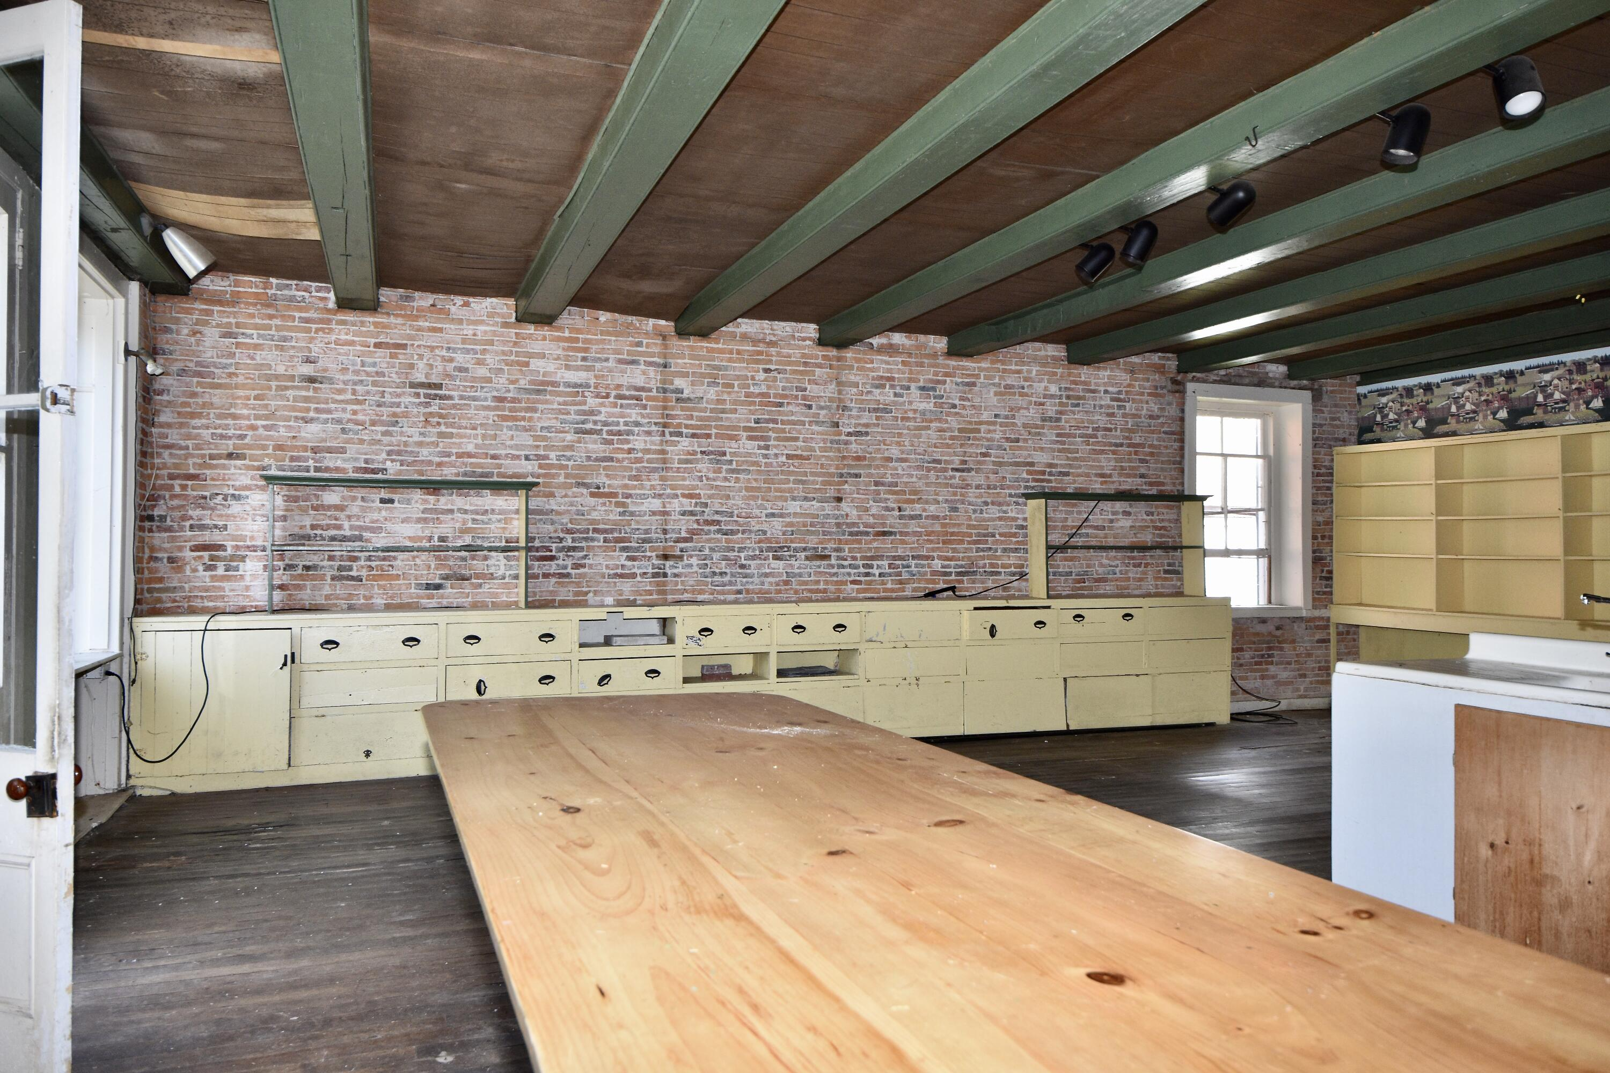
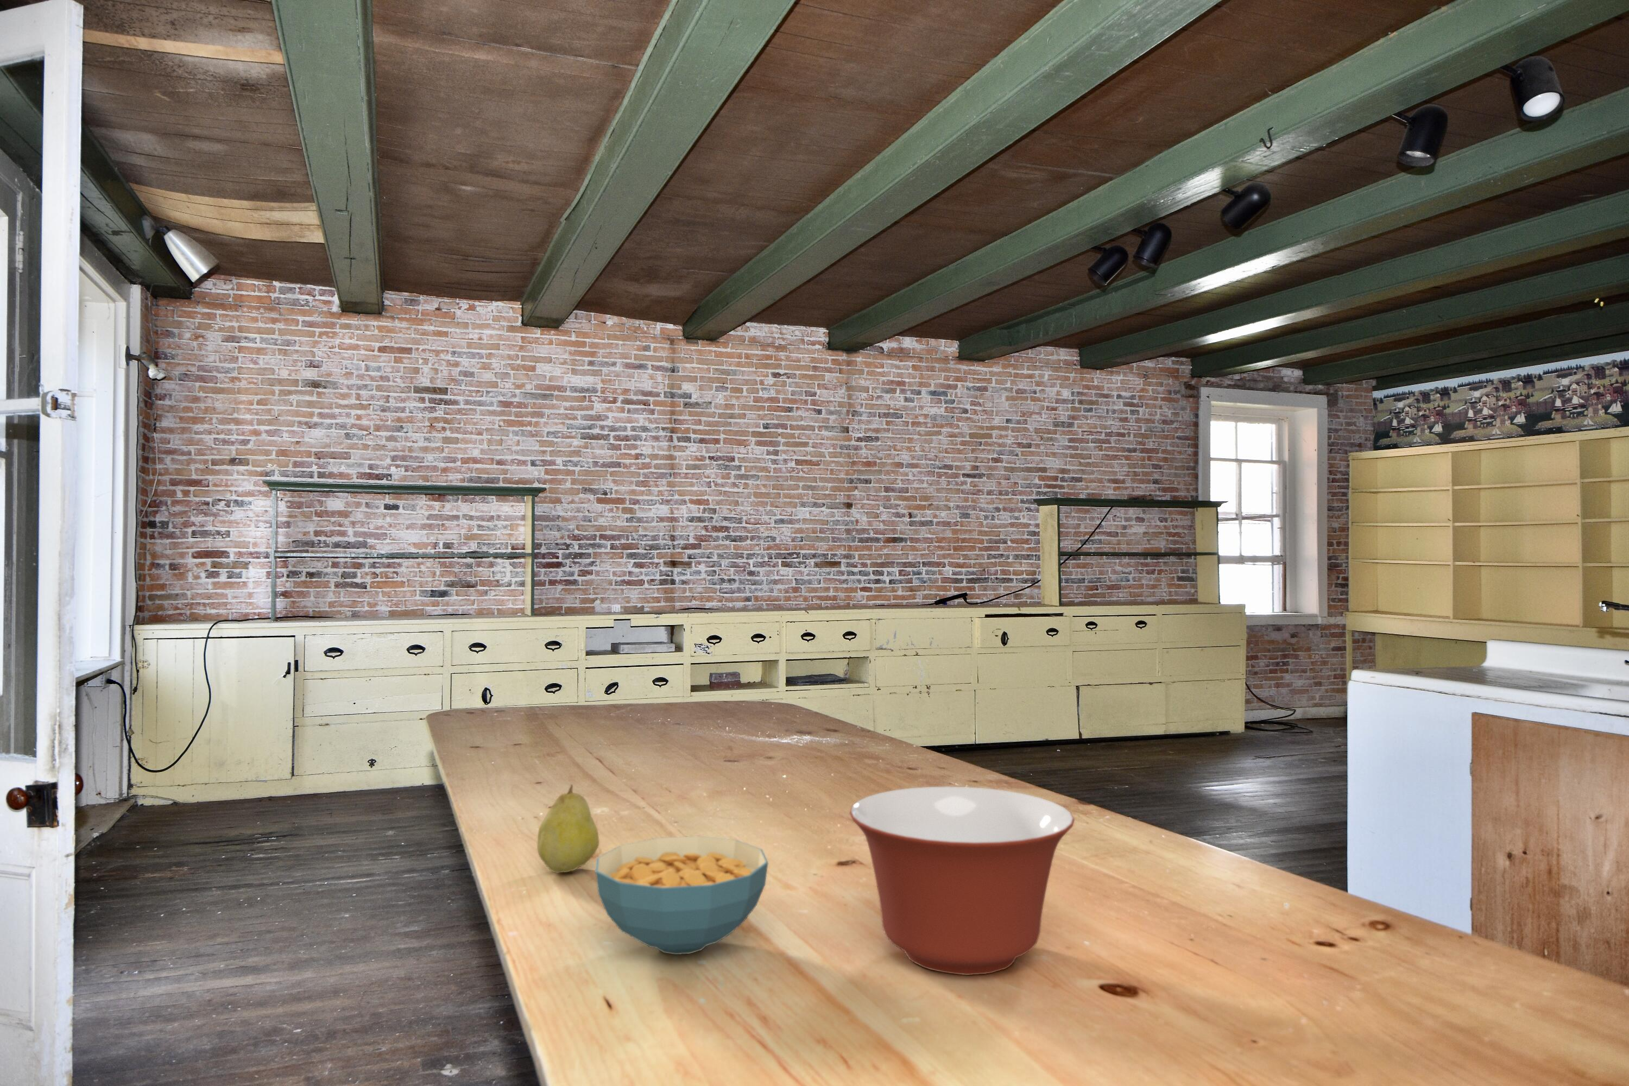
+ mixing bowl [848,785,1075,976]
+ cereal bowl [595,835,768,955]
+ fruit [537,783,600,874]
